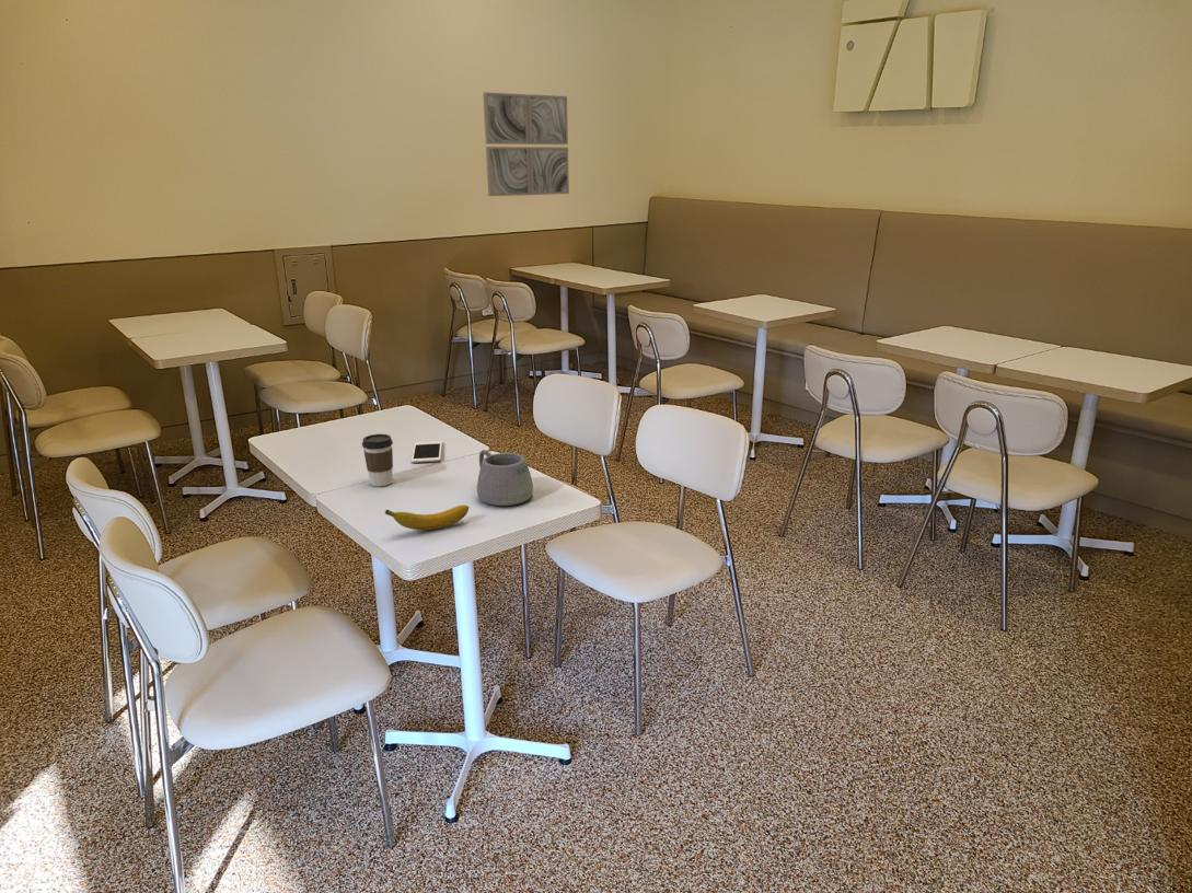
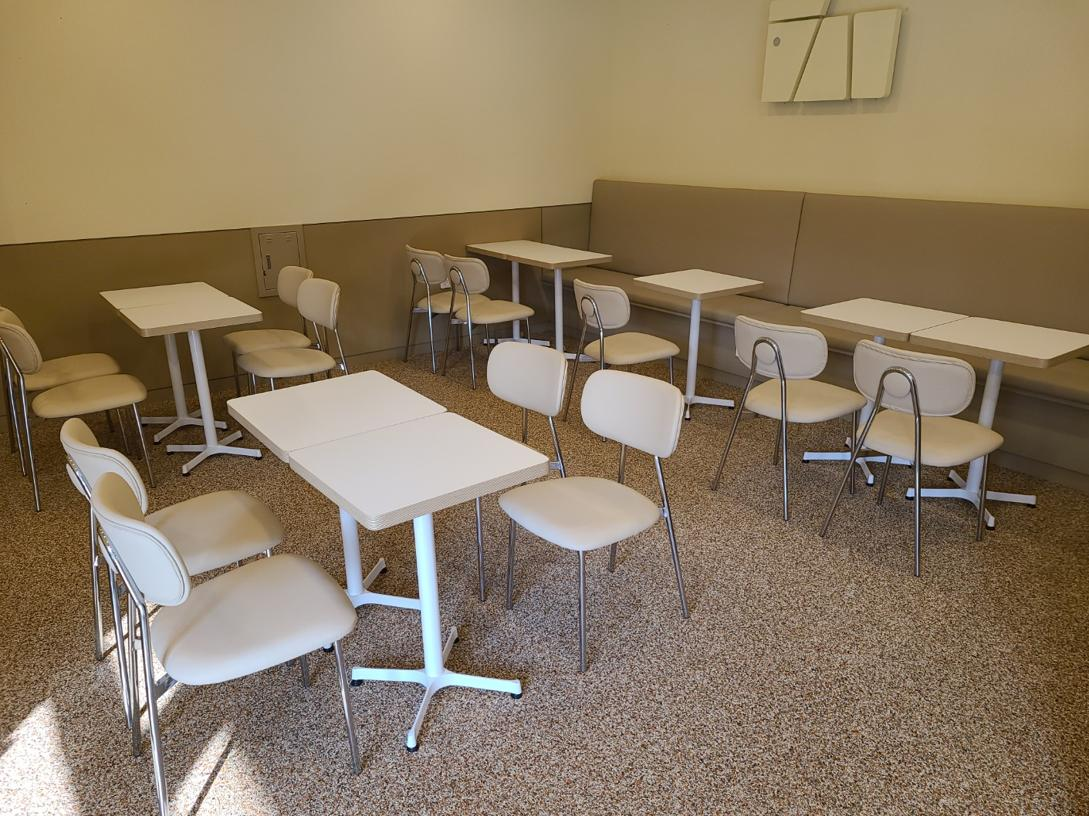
- coffee cup [361,433,394,487]
- wall art [482,91,570,197]
- cell phone [410,440,443,464]
- mug [476,449,534,507]
- banana [384,505,470,531]
